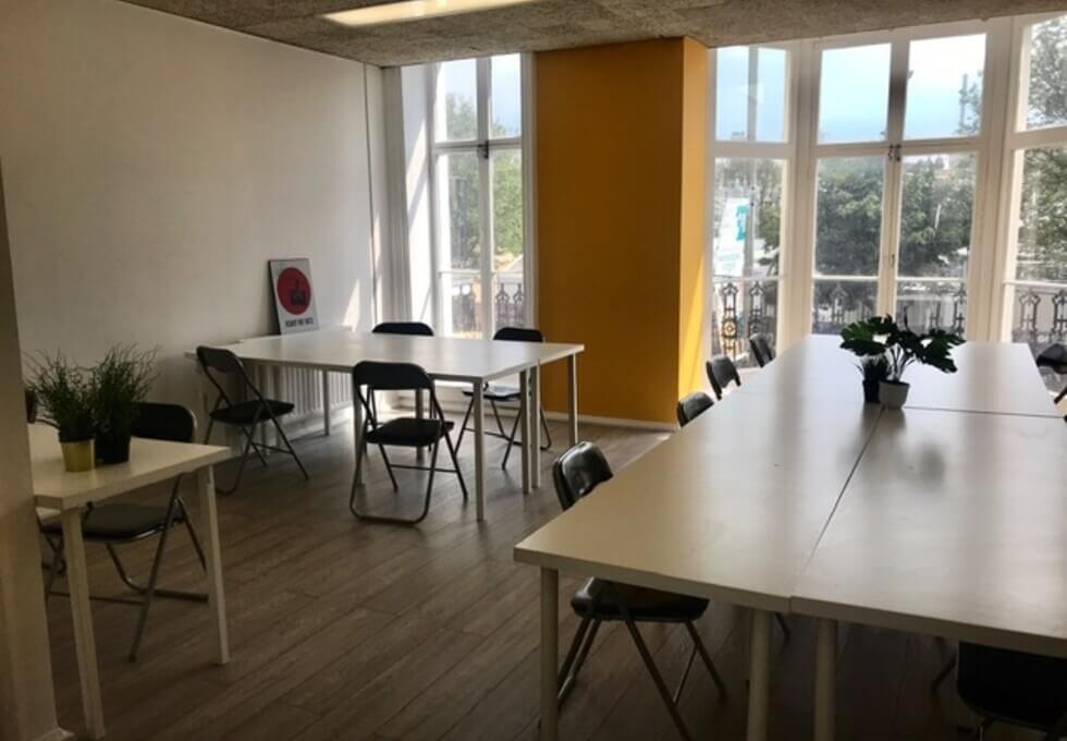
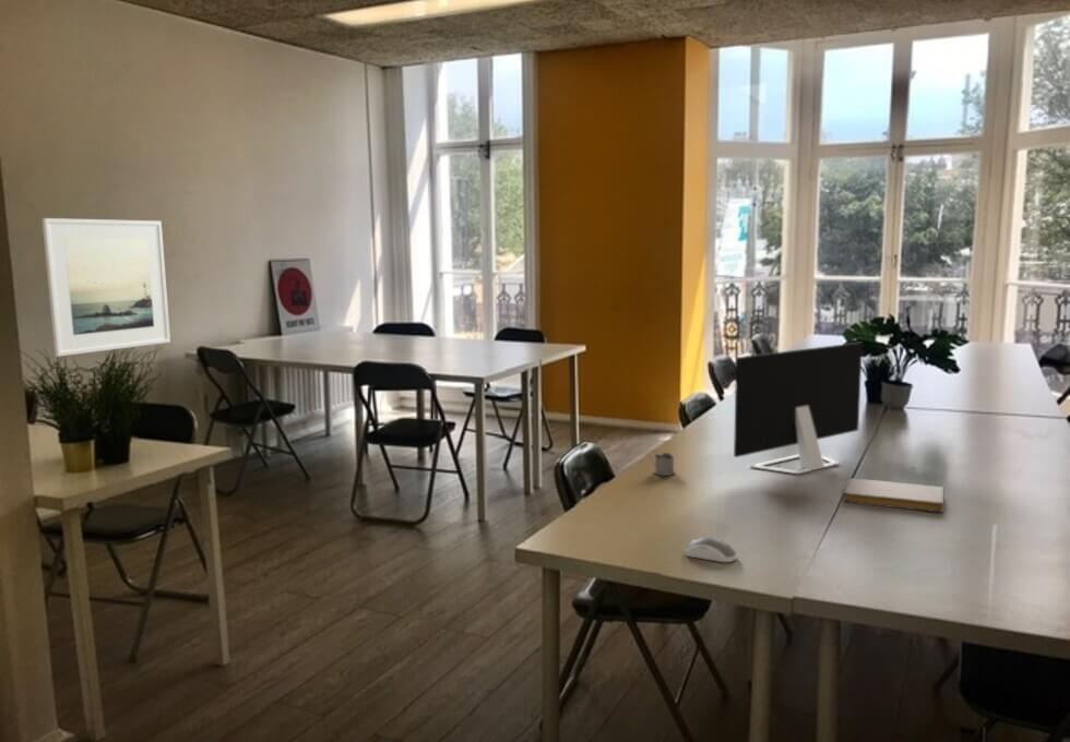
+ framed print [41,217,171,358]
+ computer mouse [682,536,738,563]
+ monitor [733,342,864,475]
+ notebook [843,477,946,514]
+ tea glass holder [647,448,676,477]
